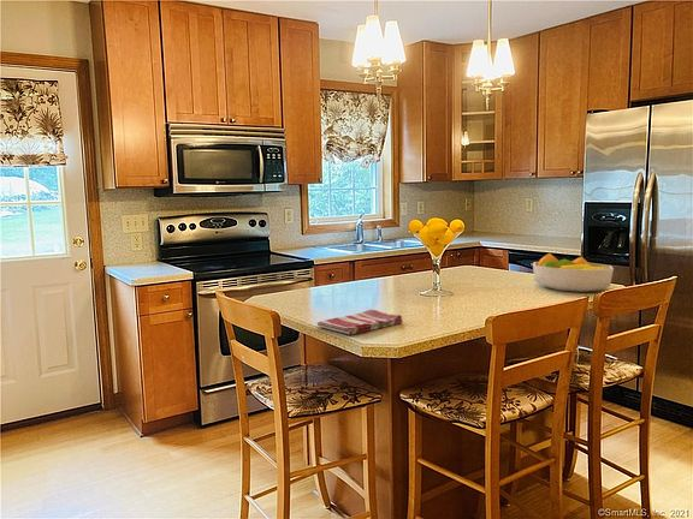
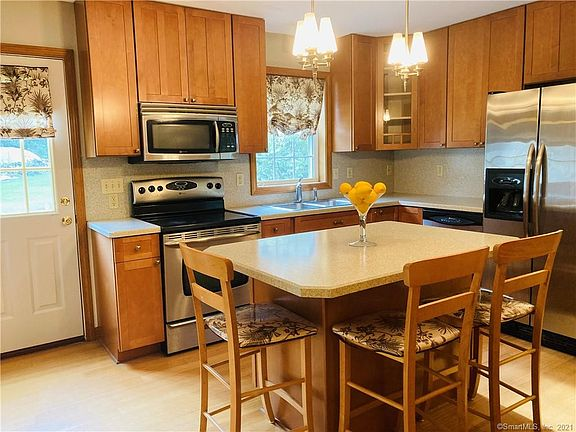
- fruit bowl [532,252,615,293]
- dish towel [316,309,404,335]
